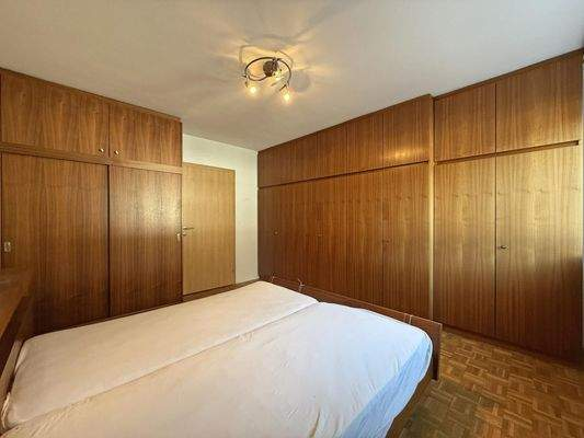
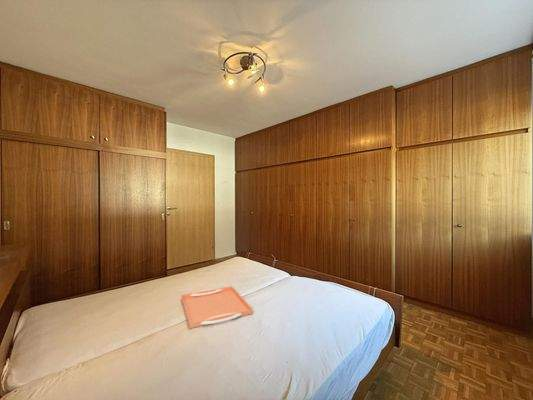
+ serving tray [180,285,254,329]
